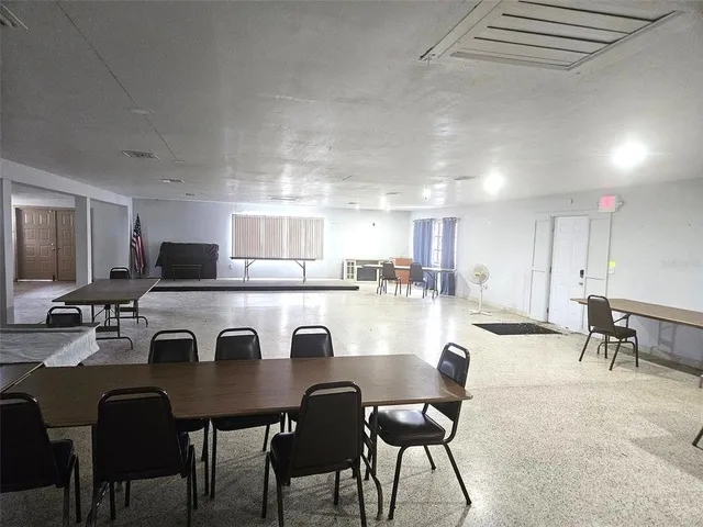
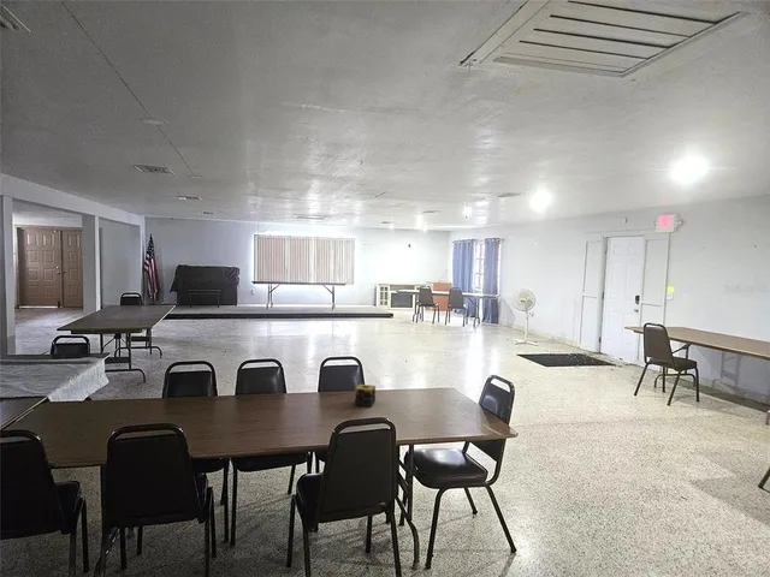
+ candle [354,383,377,408]
